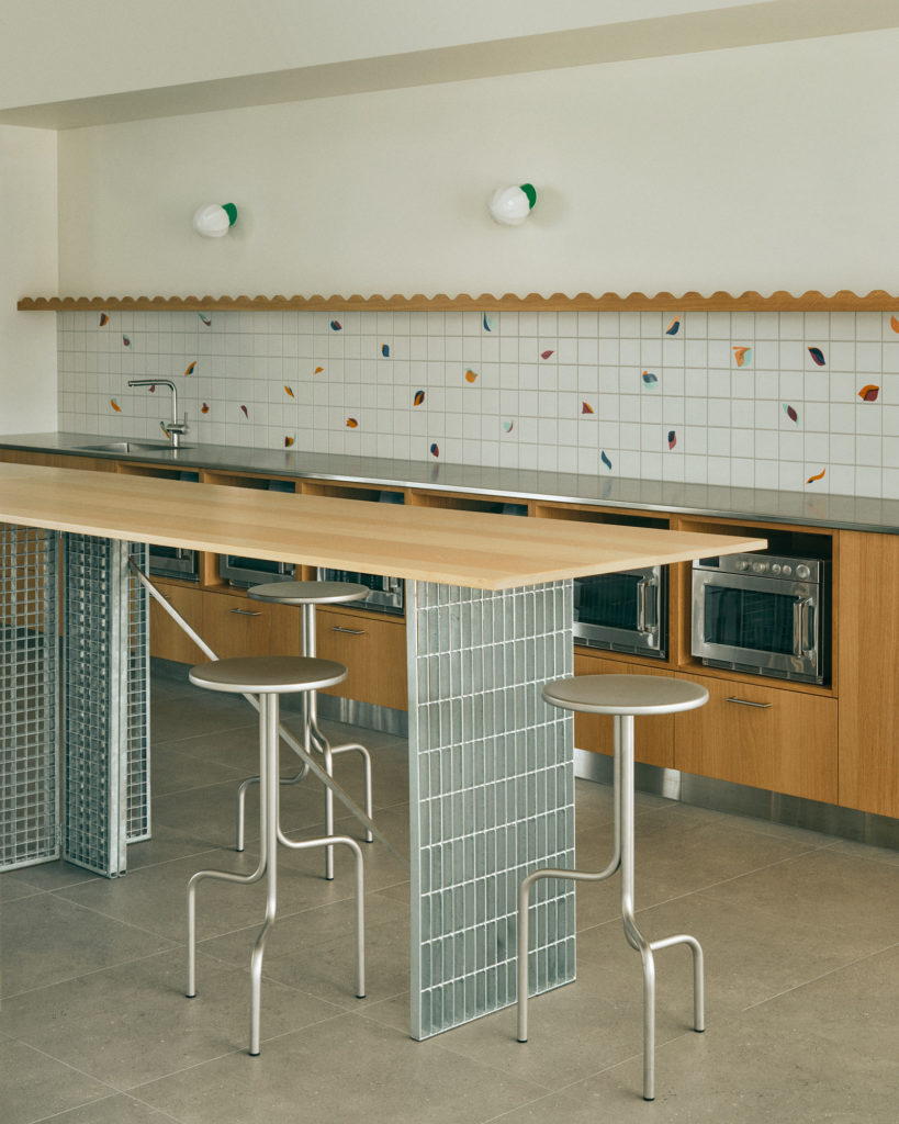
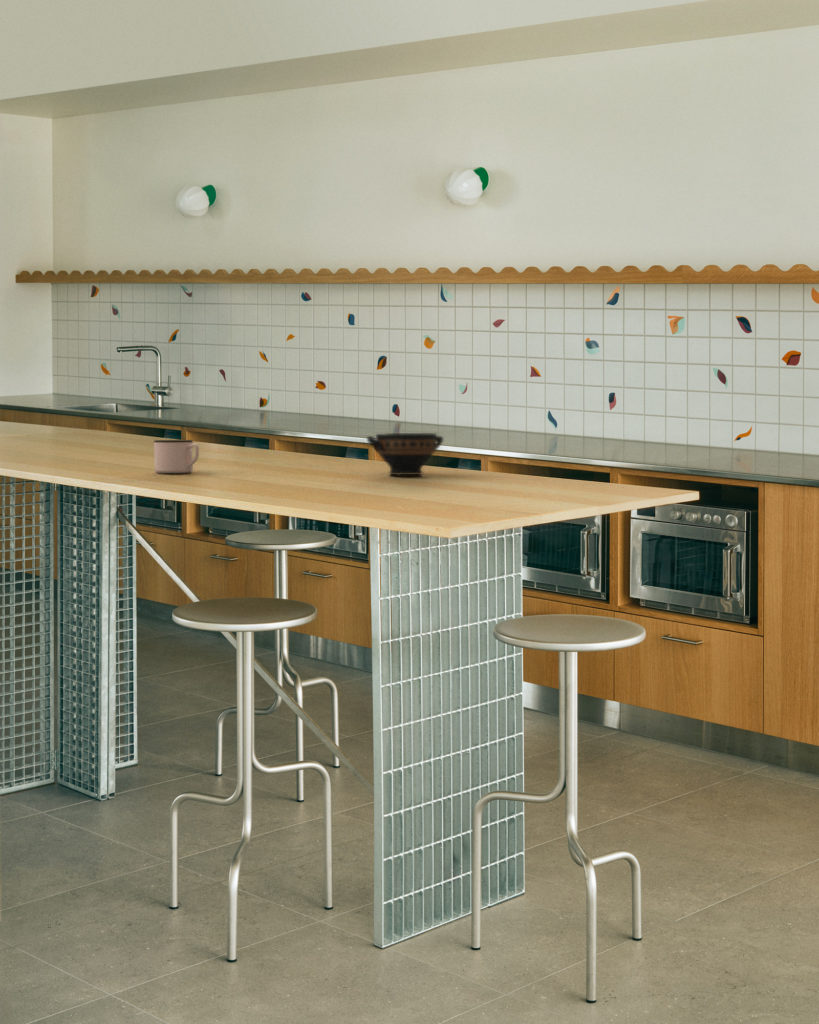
+ bowl [366,432,445,476]
+ mug [153,439,200,474]
